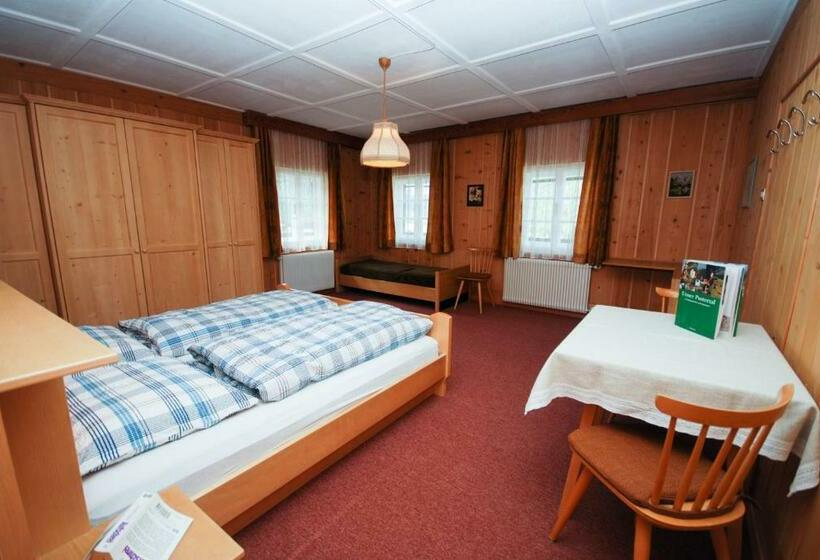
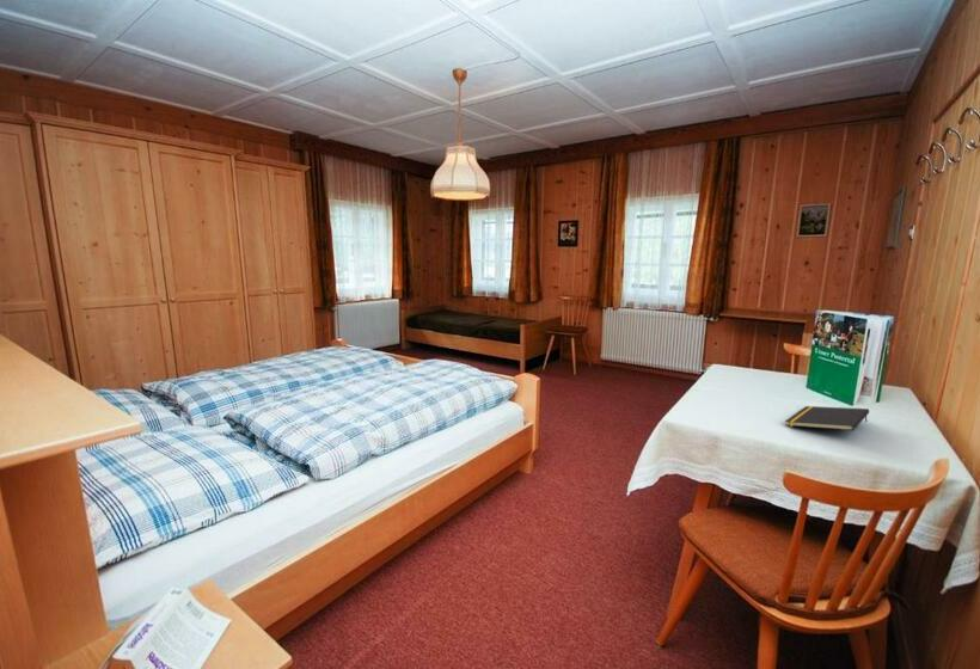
+ notepad [784,405,870,431]
